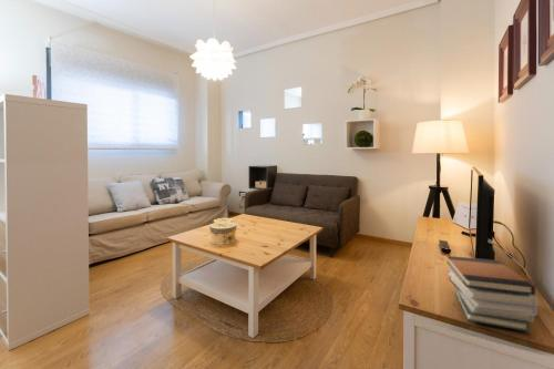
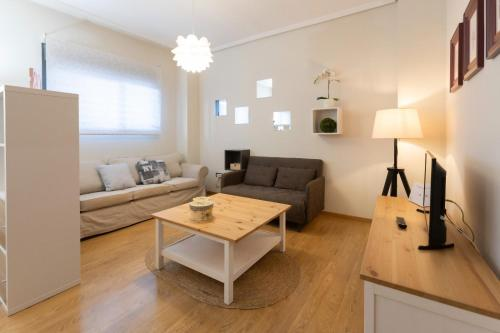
- book stack [445,255,538,332]
